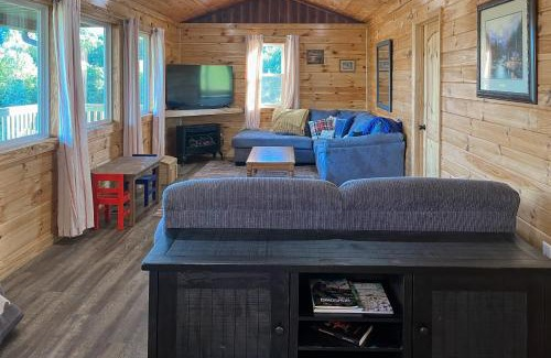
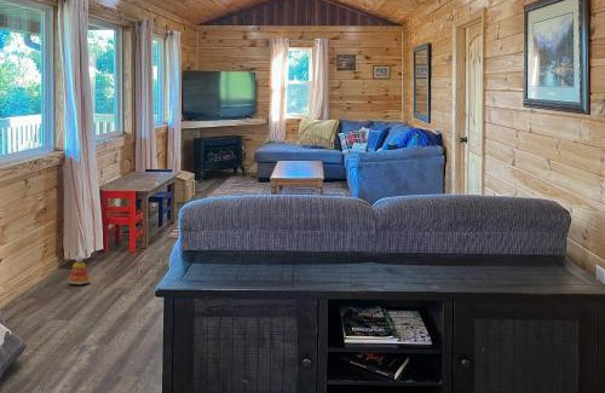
+ stacking toy [67,254,91,285]
